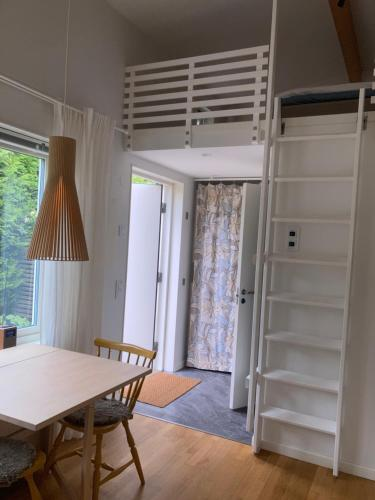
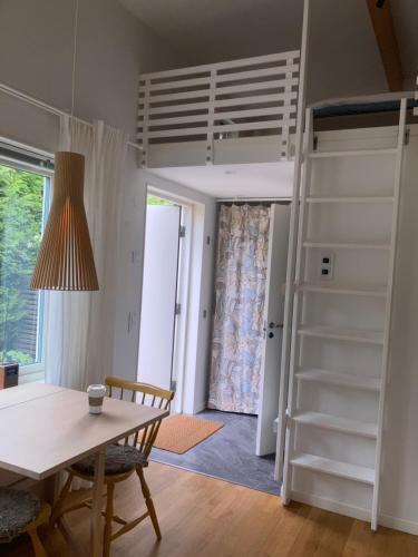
+ coffee cup [86,383,107,414]
